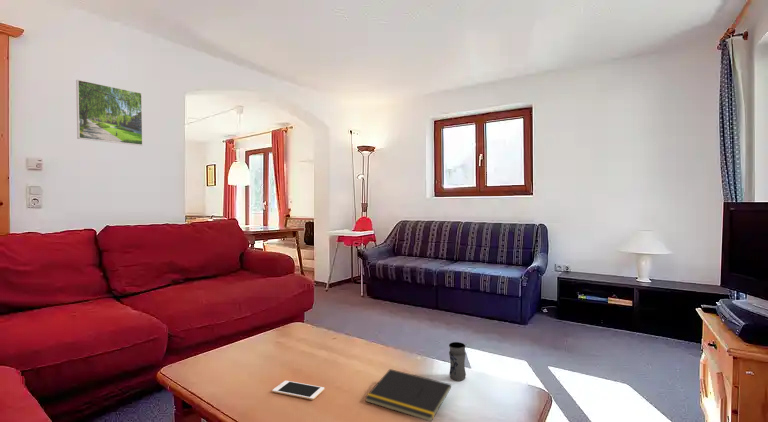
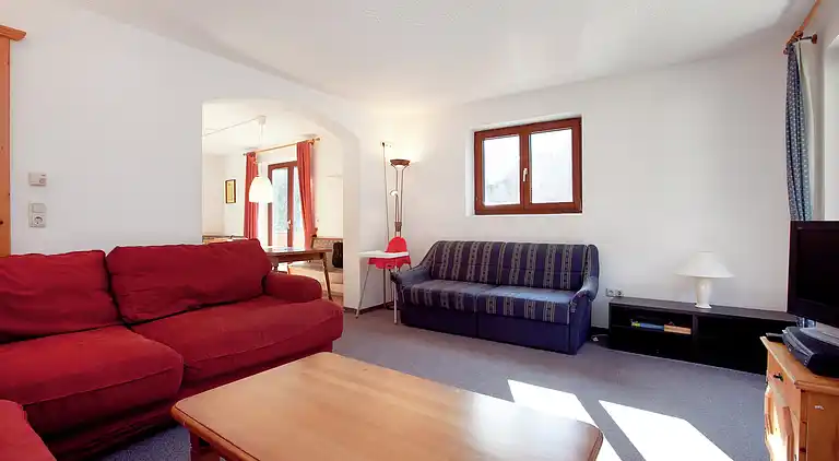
- notepad [364,368,452,422]
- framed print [75,79,144,147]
- cell phone [271,380,325,401]
- jar [448,341,467,382]
